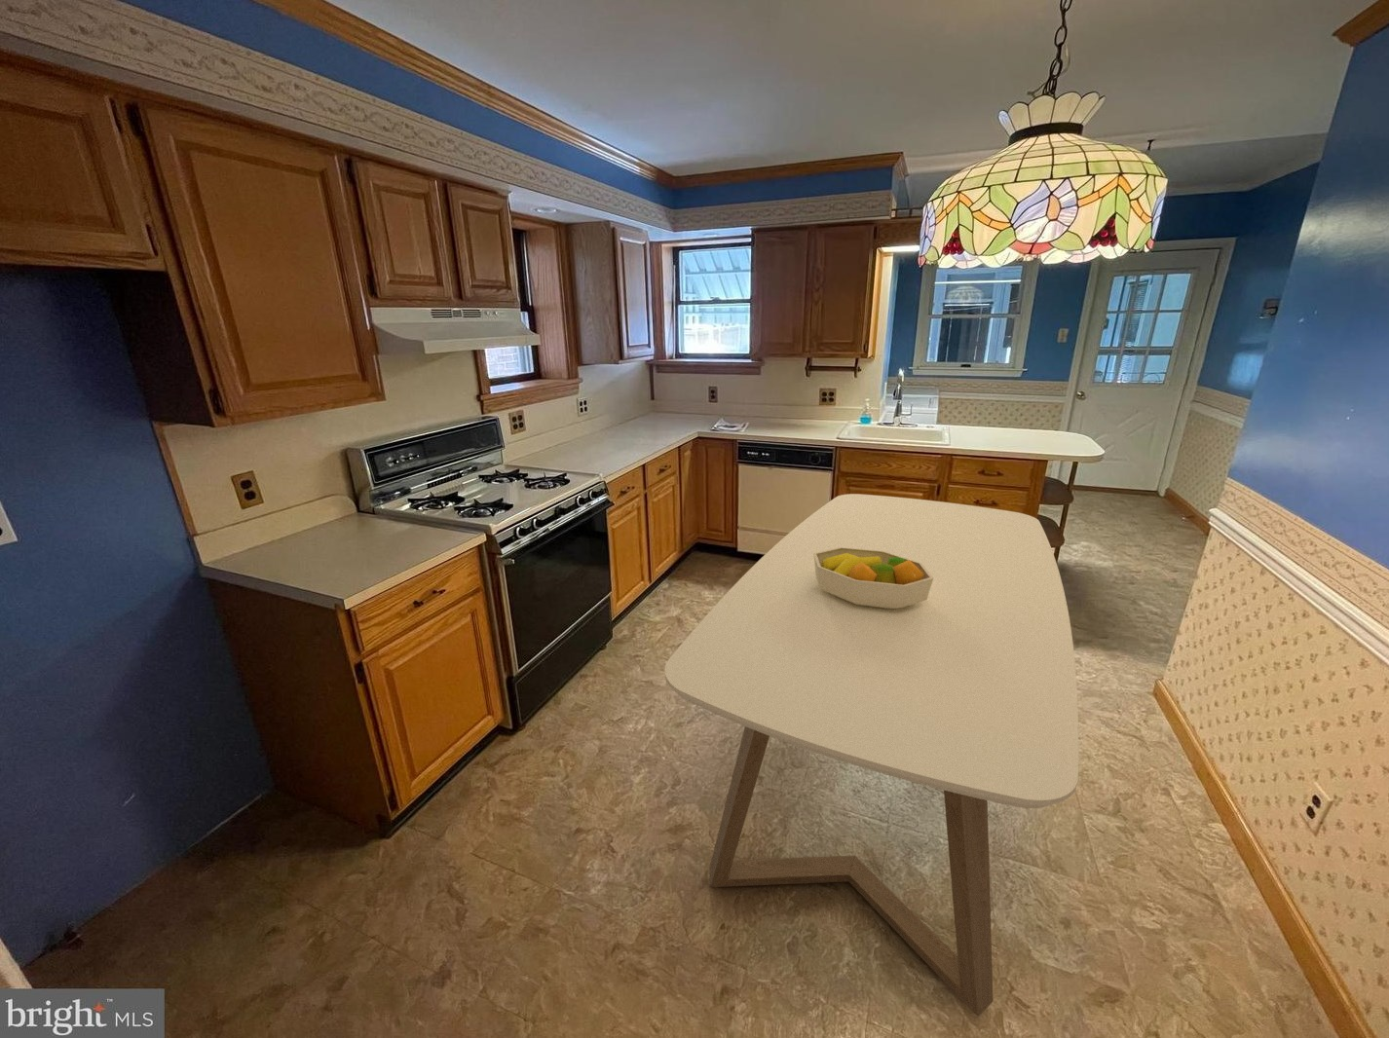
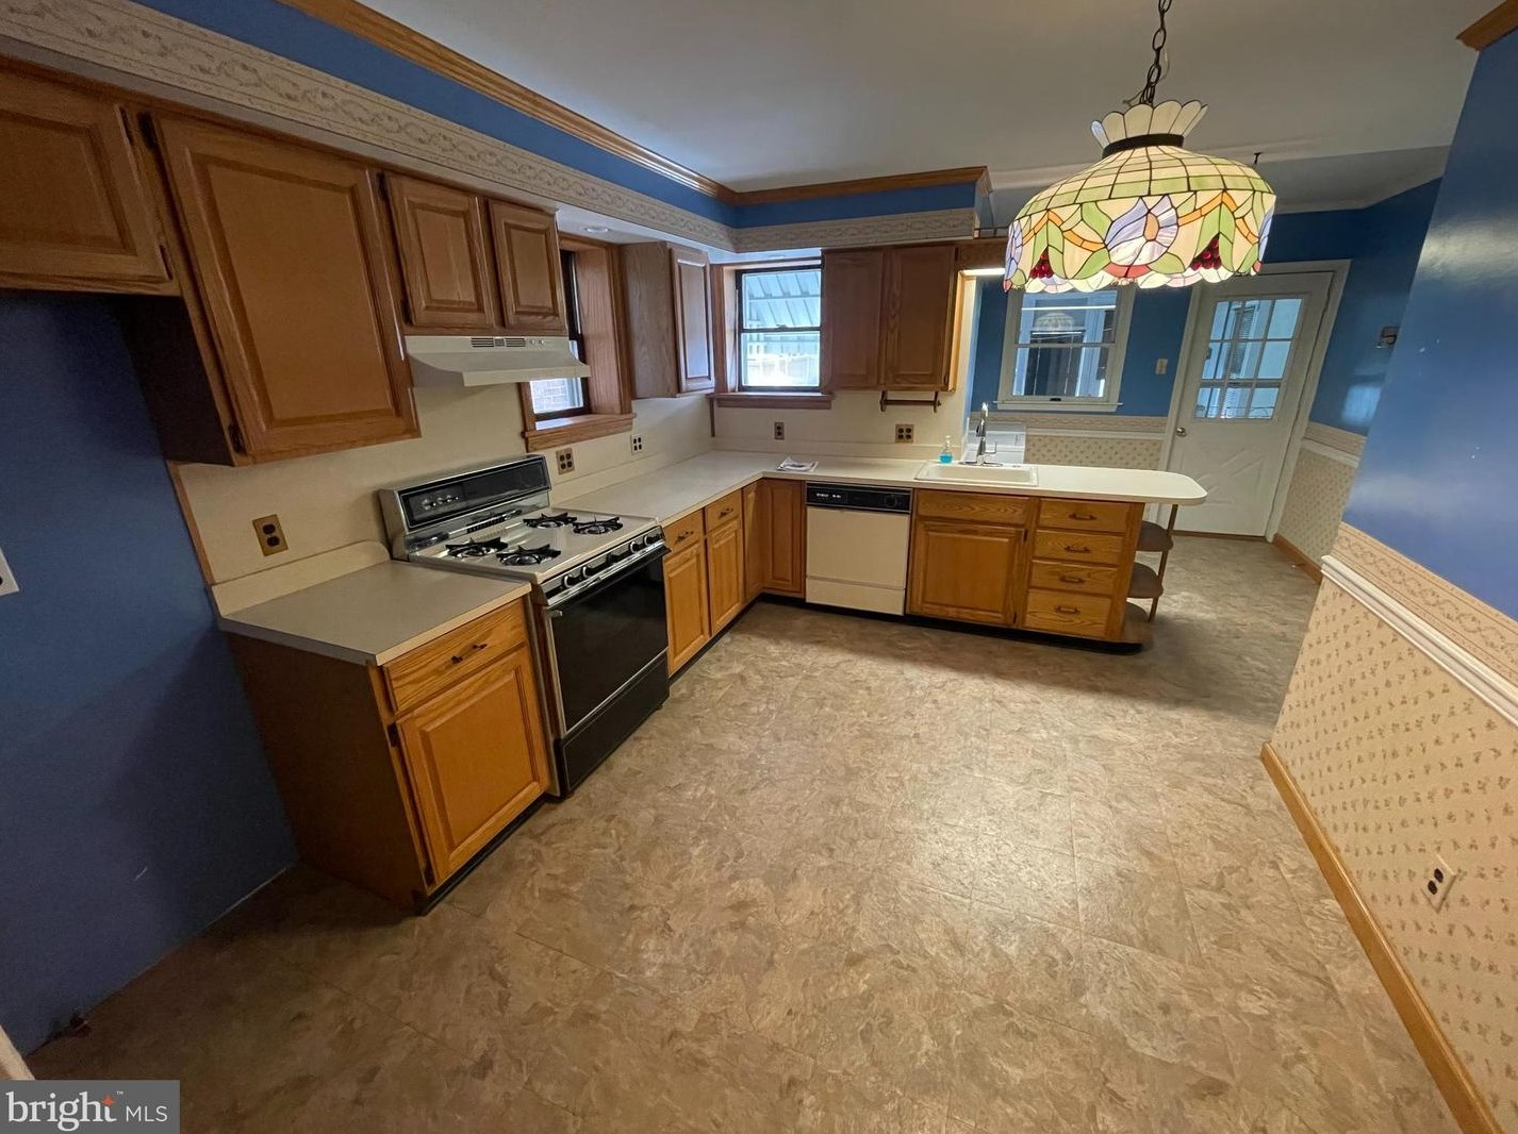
- dining table [664,493,1079,1017]
- fruit bowl [813,547,933,609]
